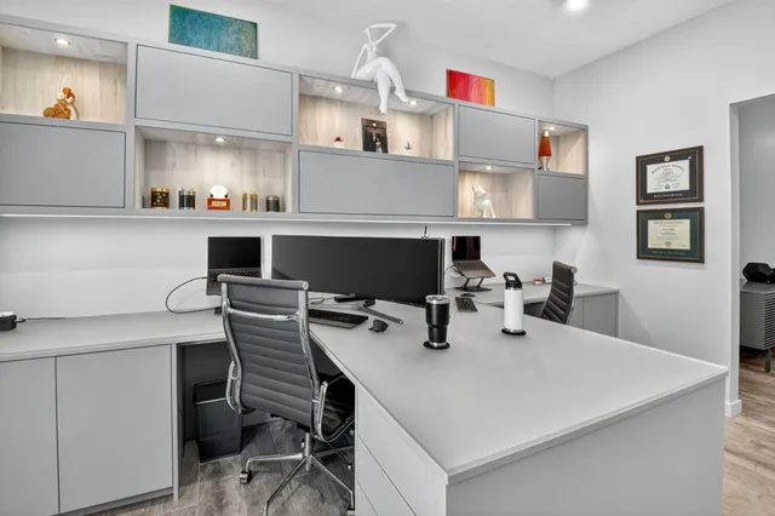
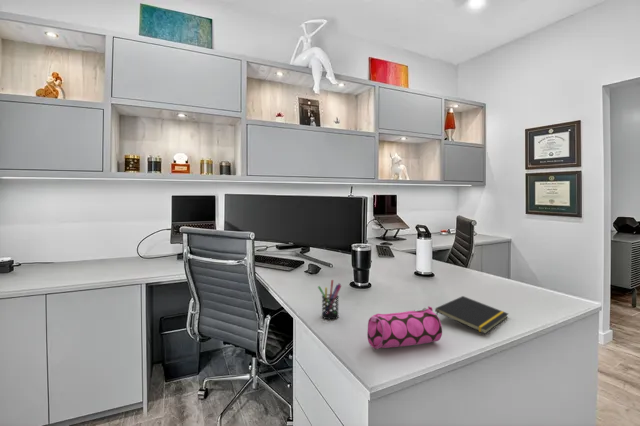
+ pen holder [317,279,342,320]
+ pencil case [366,305,443,350]
+ notepad [434,295,509,335]
